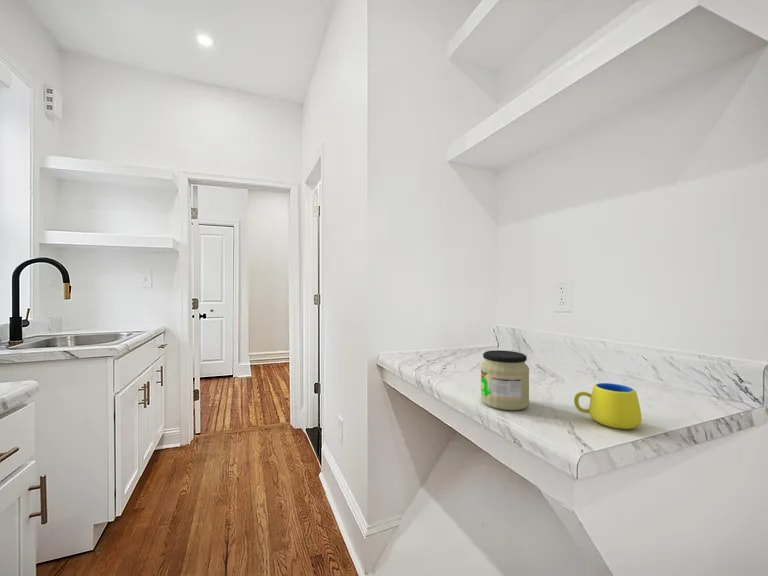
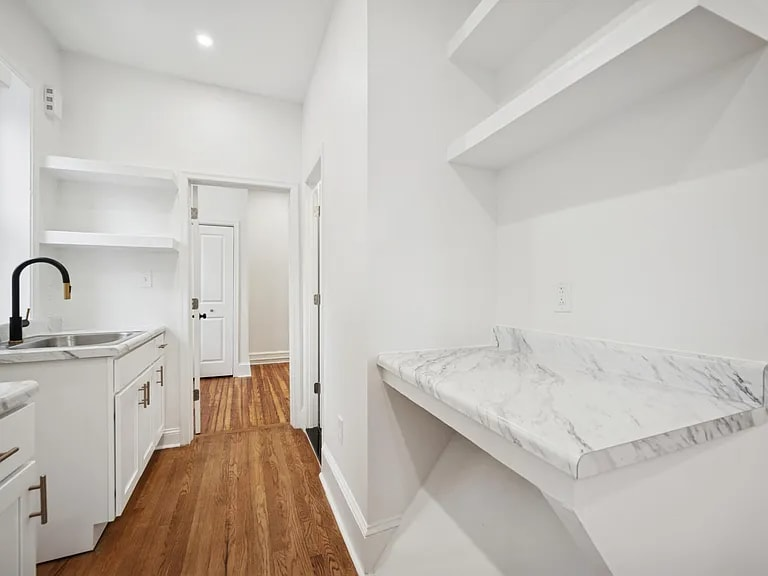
- jar [480,349,530,411]
- mug [573,382,643,430]
